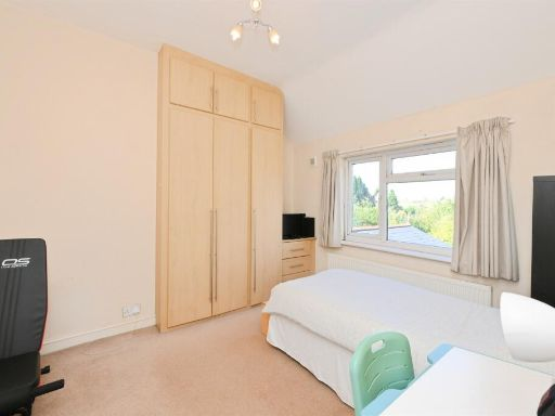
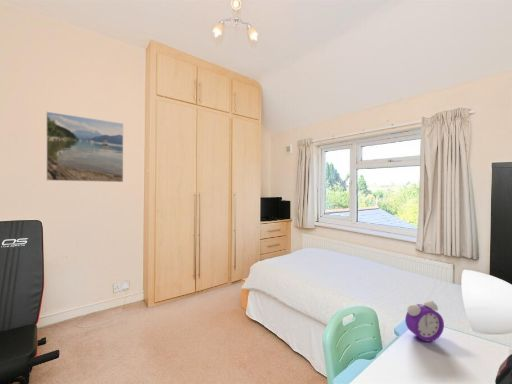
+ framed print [45,111,124,183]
+ alarm clock [404,300,445,343]
